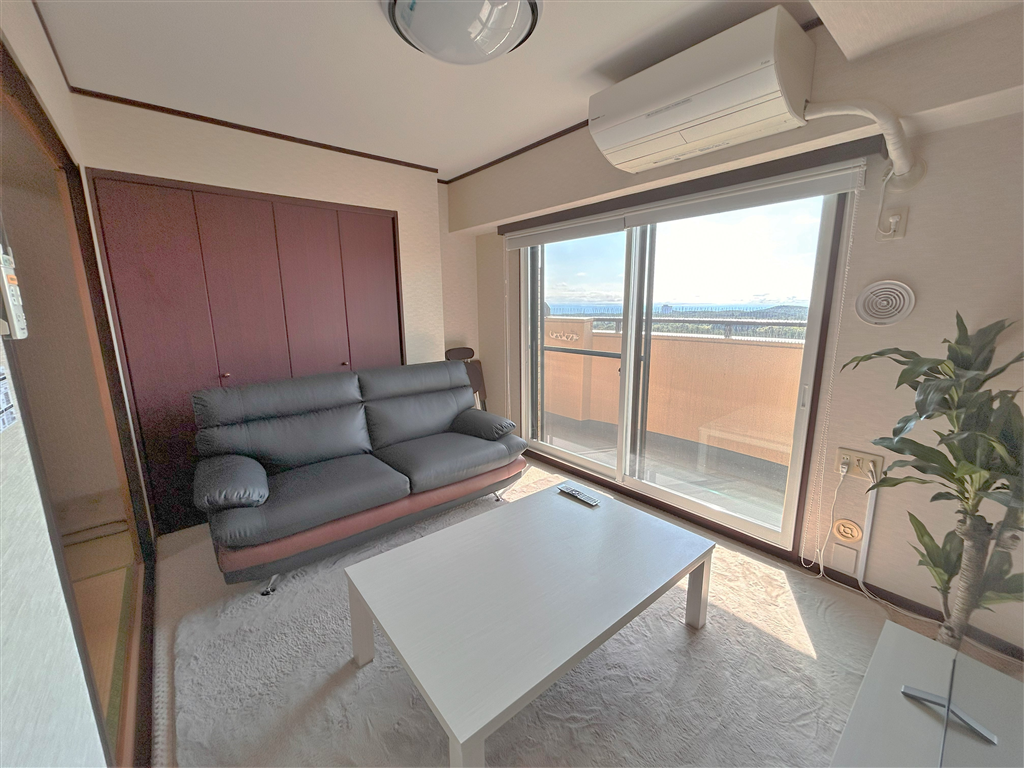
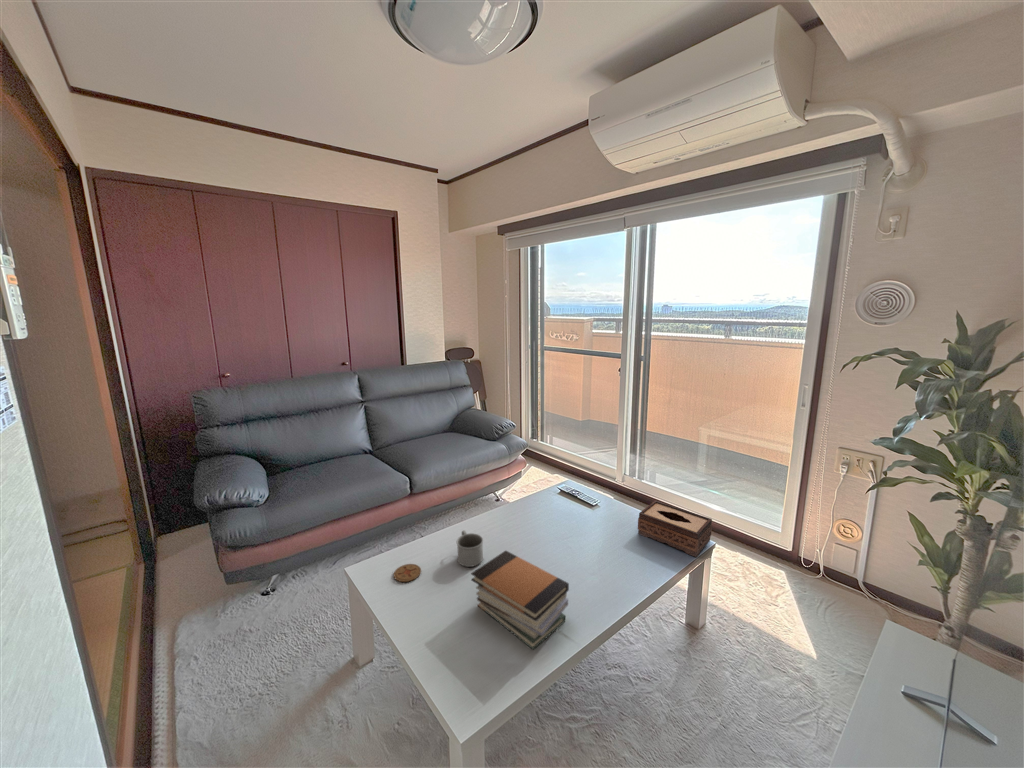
+ coaster [393,563,422,583]
+ tissue box [637,499,713,558]
+ mug [456,529,484,568]
+ book stack [470,549,570,650]
